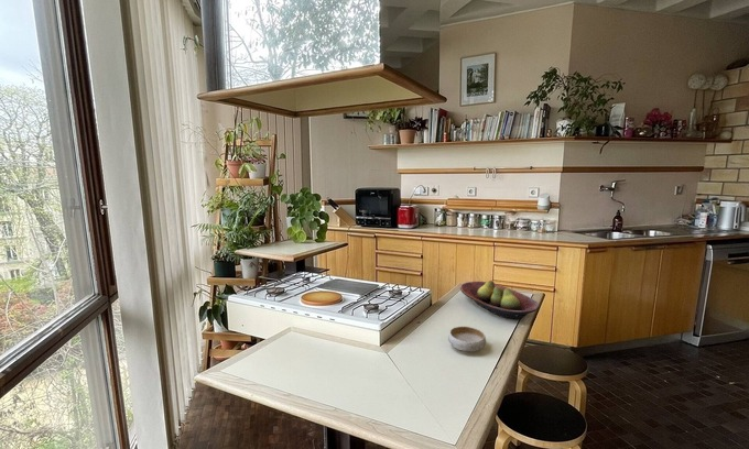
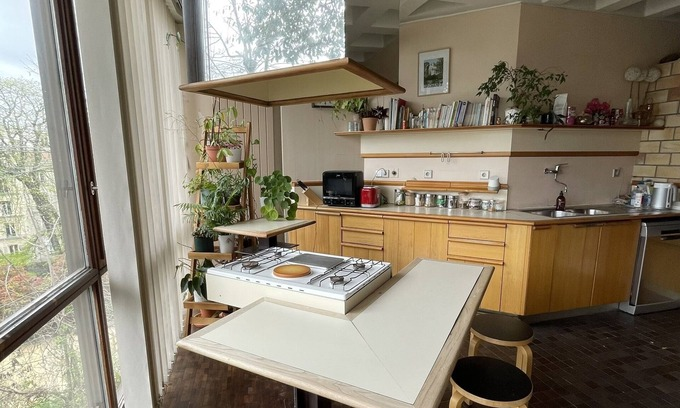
- bowl [447,326,487,352]
- fruit bowl [459,280,540,320]
